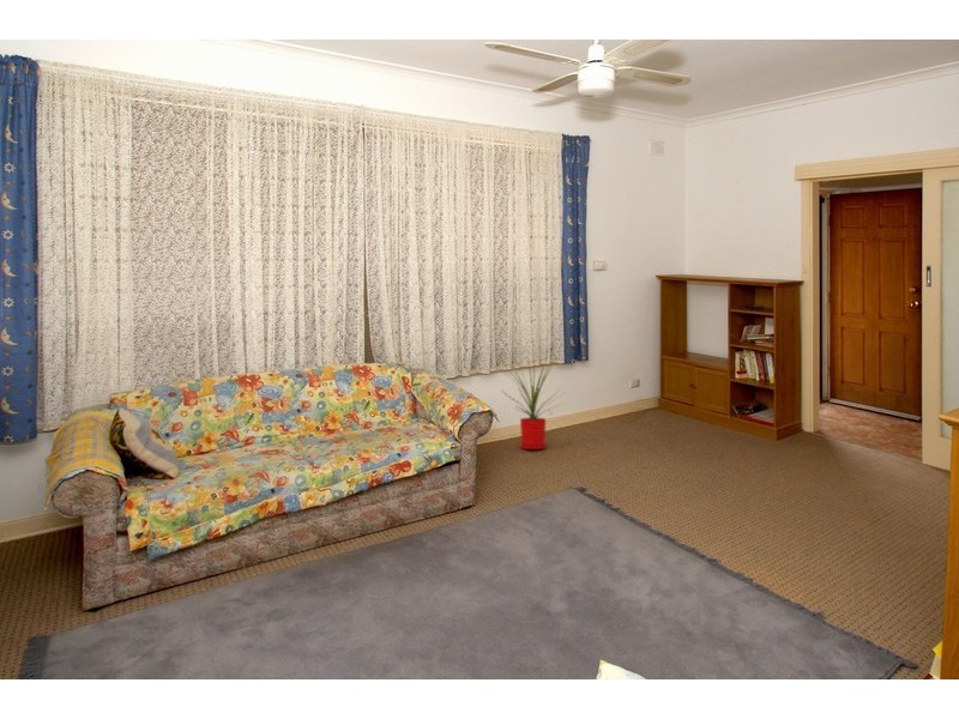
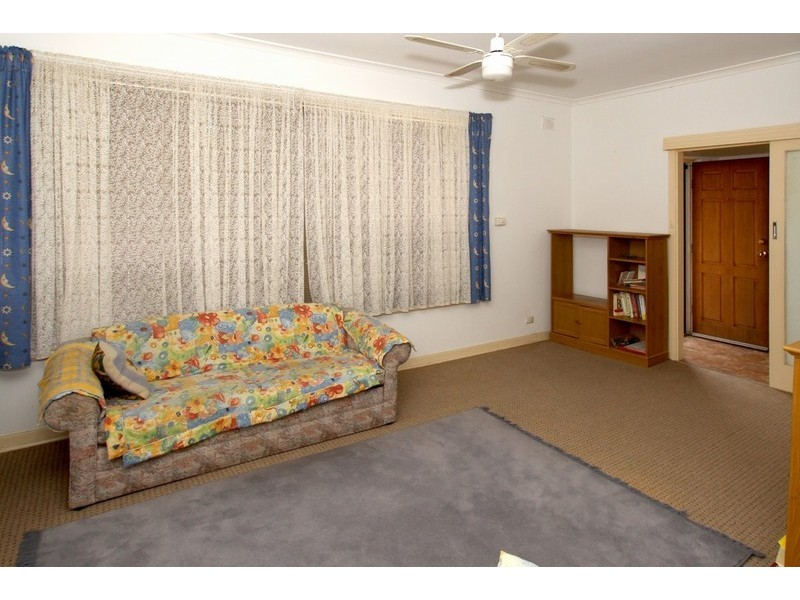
- house plant [500,354,563,451]
